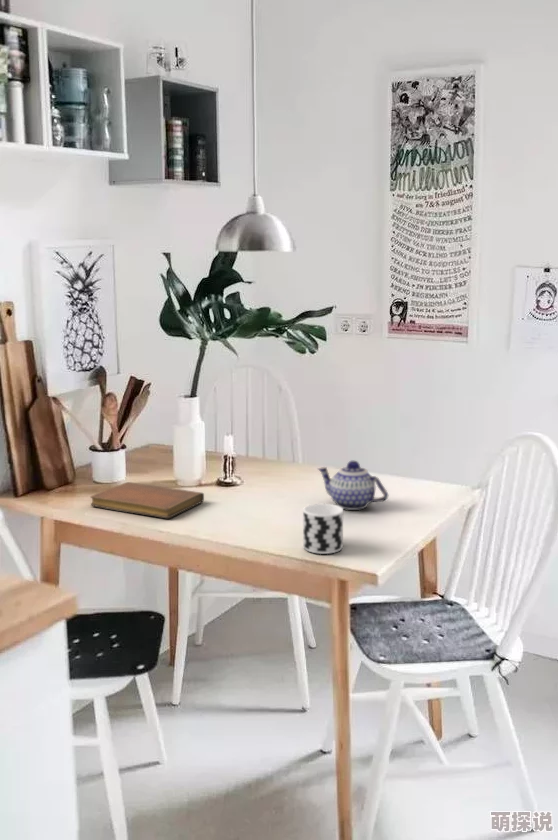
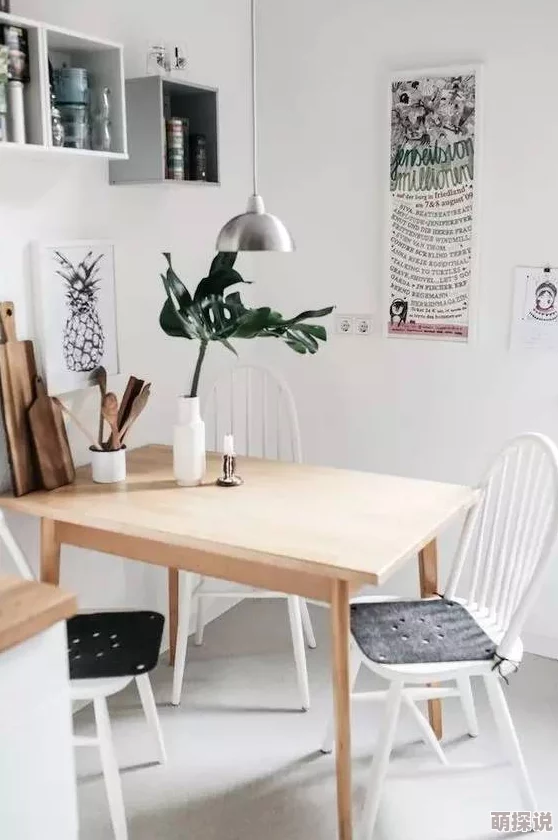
- cup [302,503,344,555]
- teapot [316,460,389,511]
- notebook [89,481,205,519]
